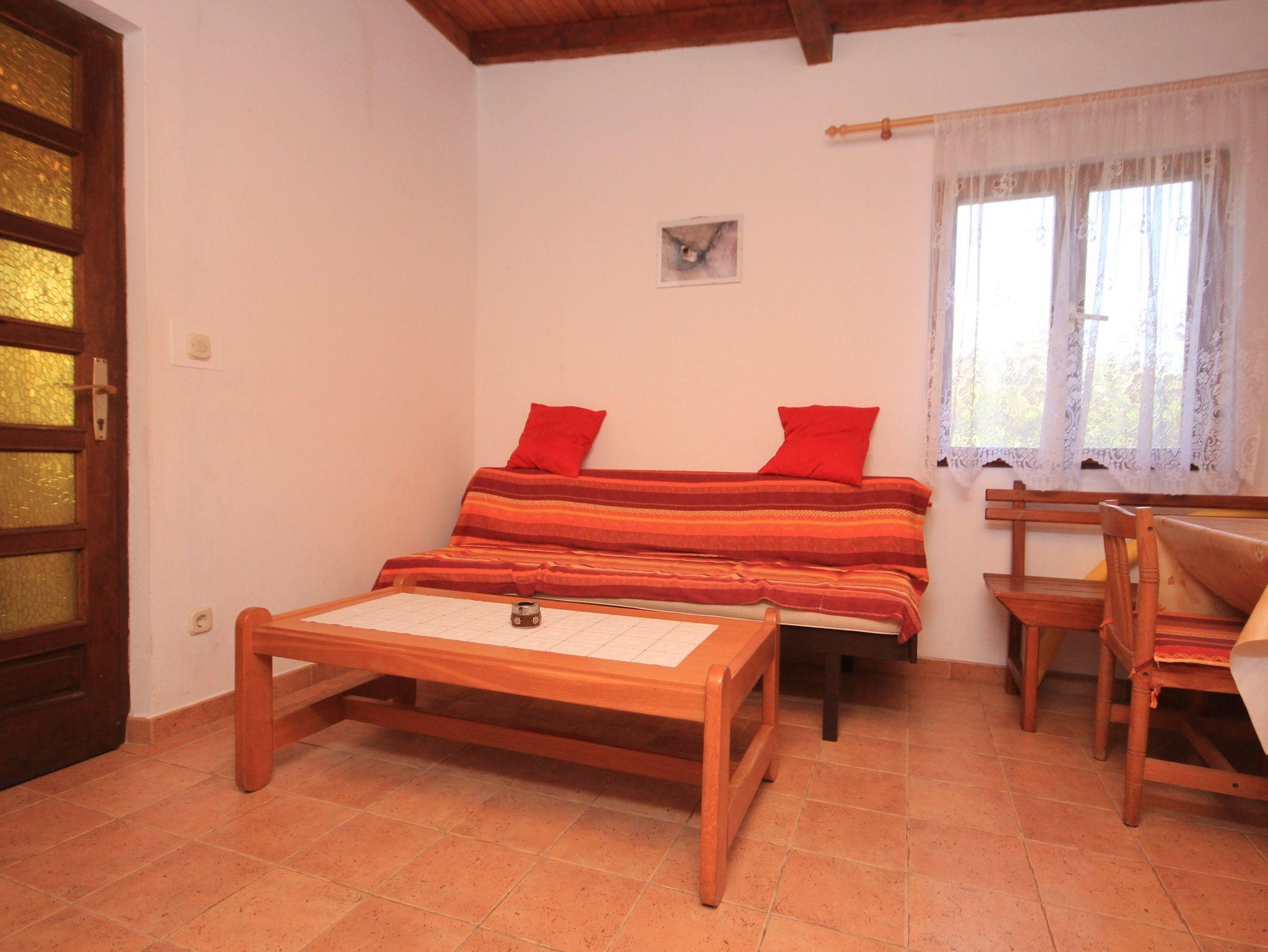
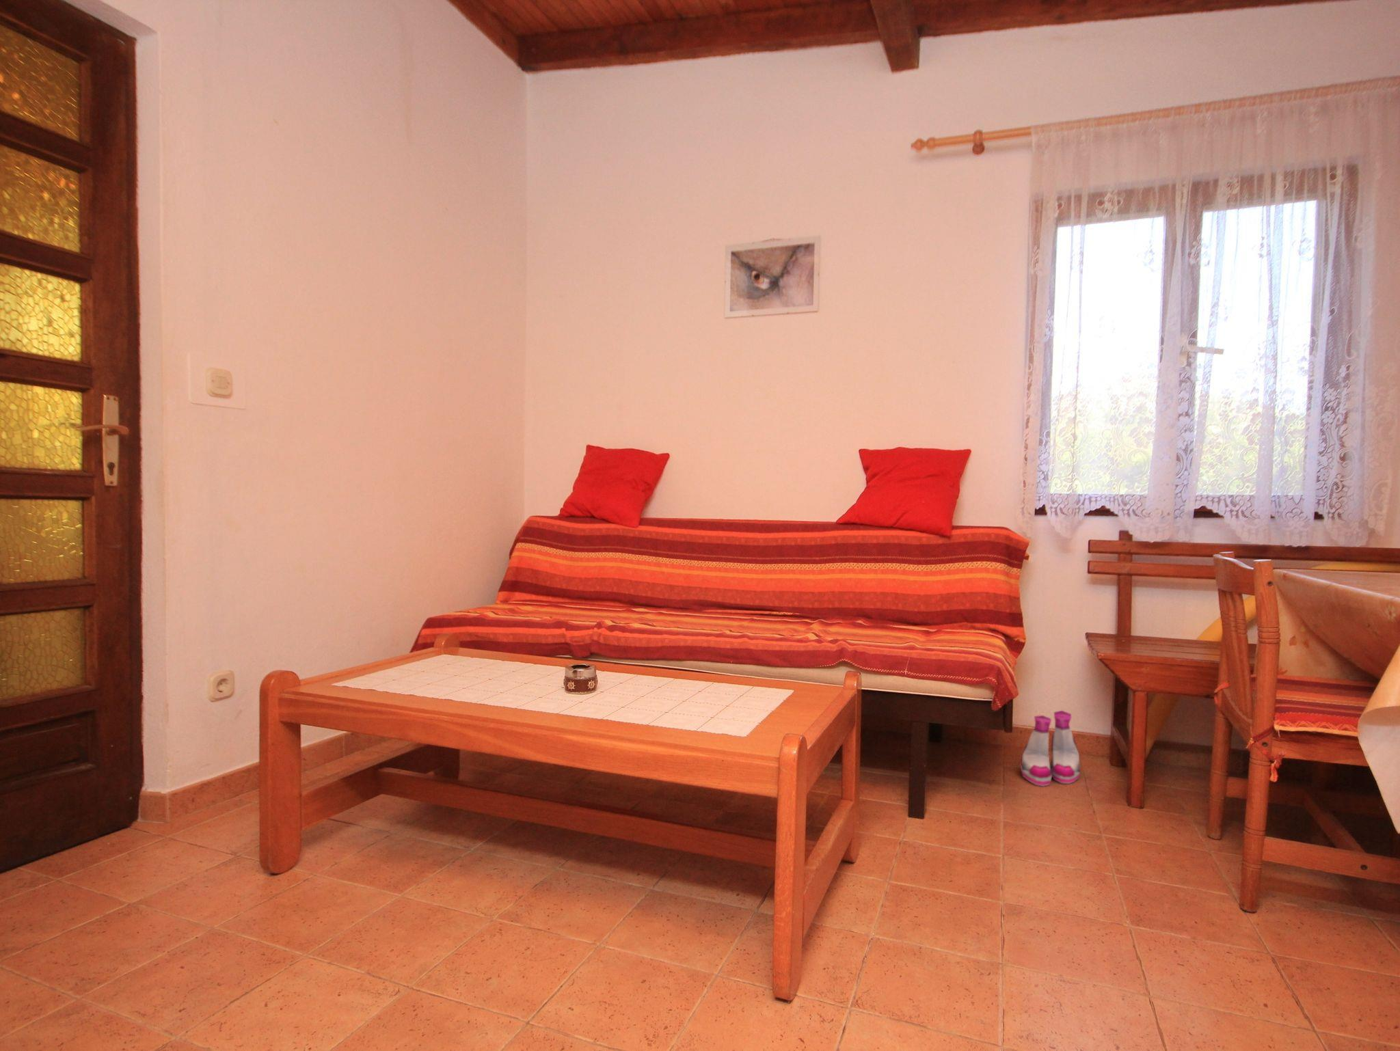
+ boots [1020,710,1081,787]
